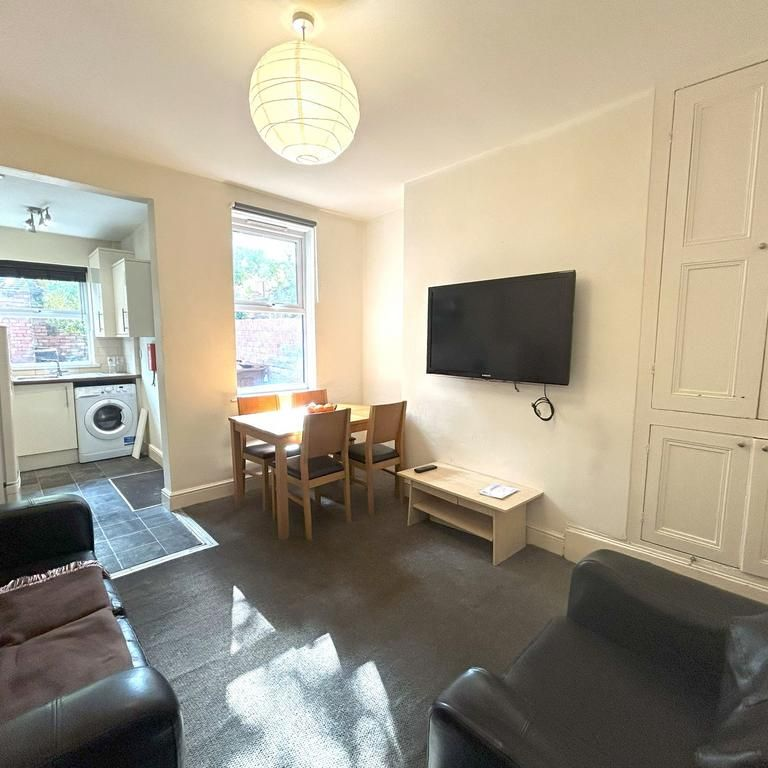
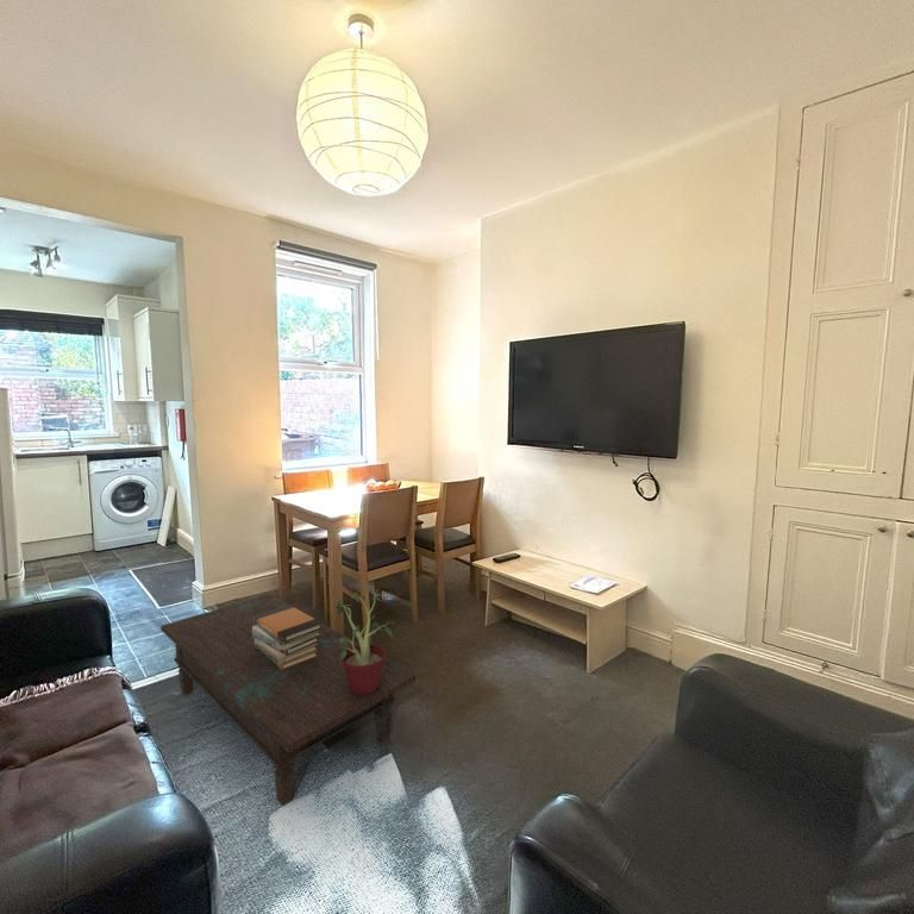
+ potted plant [332,588,395,696]
+ book stack [252,603,323,670]
+ coffee table [159,593,417,807]
